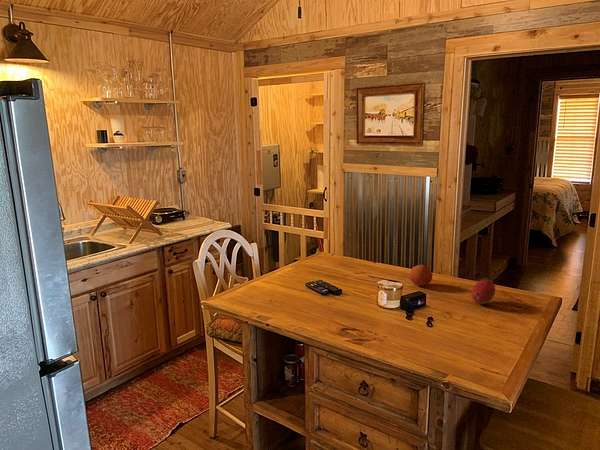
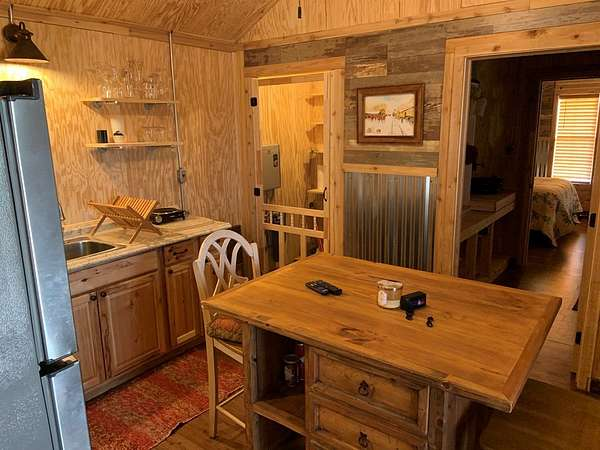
- fruit [409,263,433,287]
- fruit [471,279,496,305]
